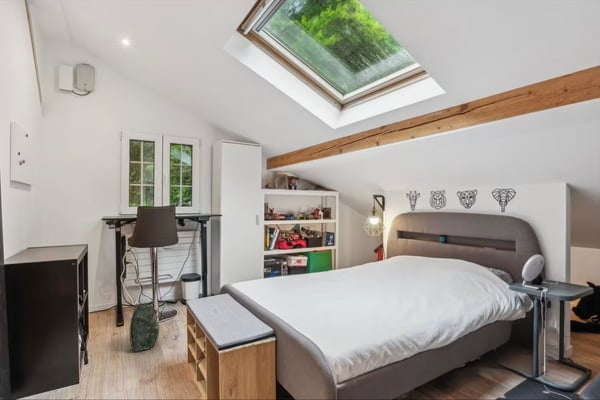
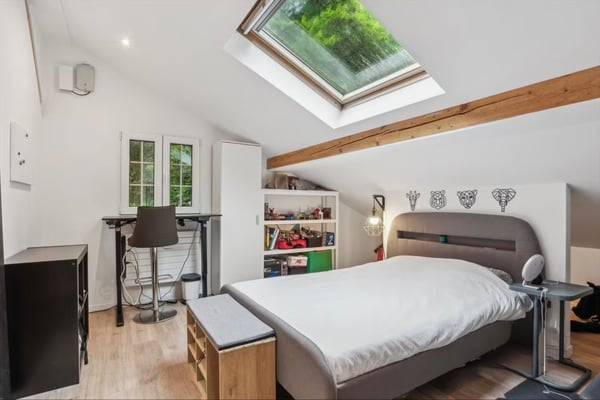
- backpack [128,301,180,353]
